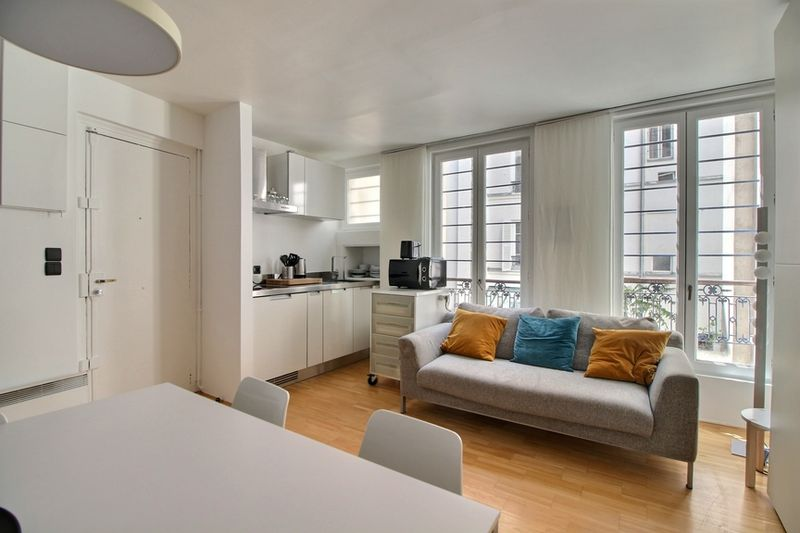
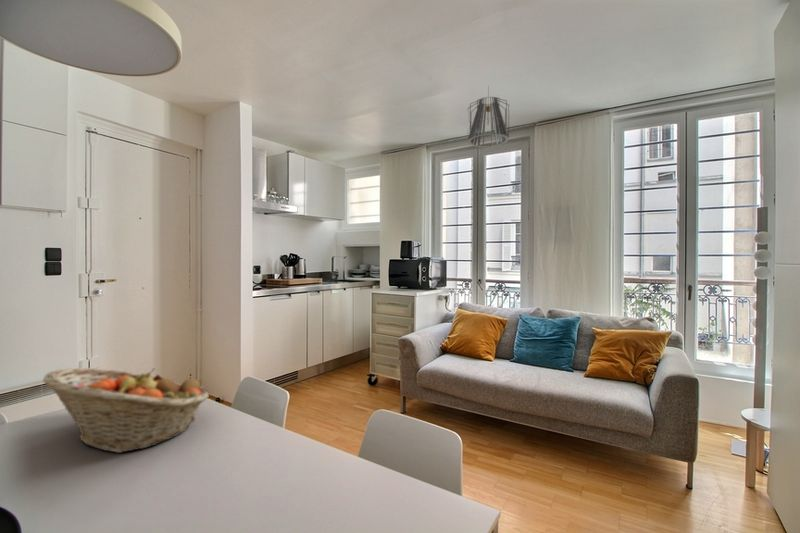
+ pendant light [466,85,510,148]
+ fruit basket [42,367,210,454]
